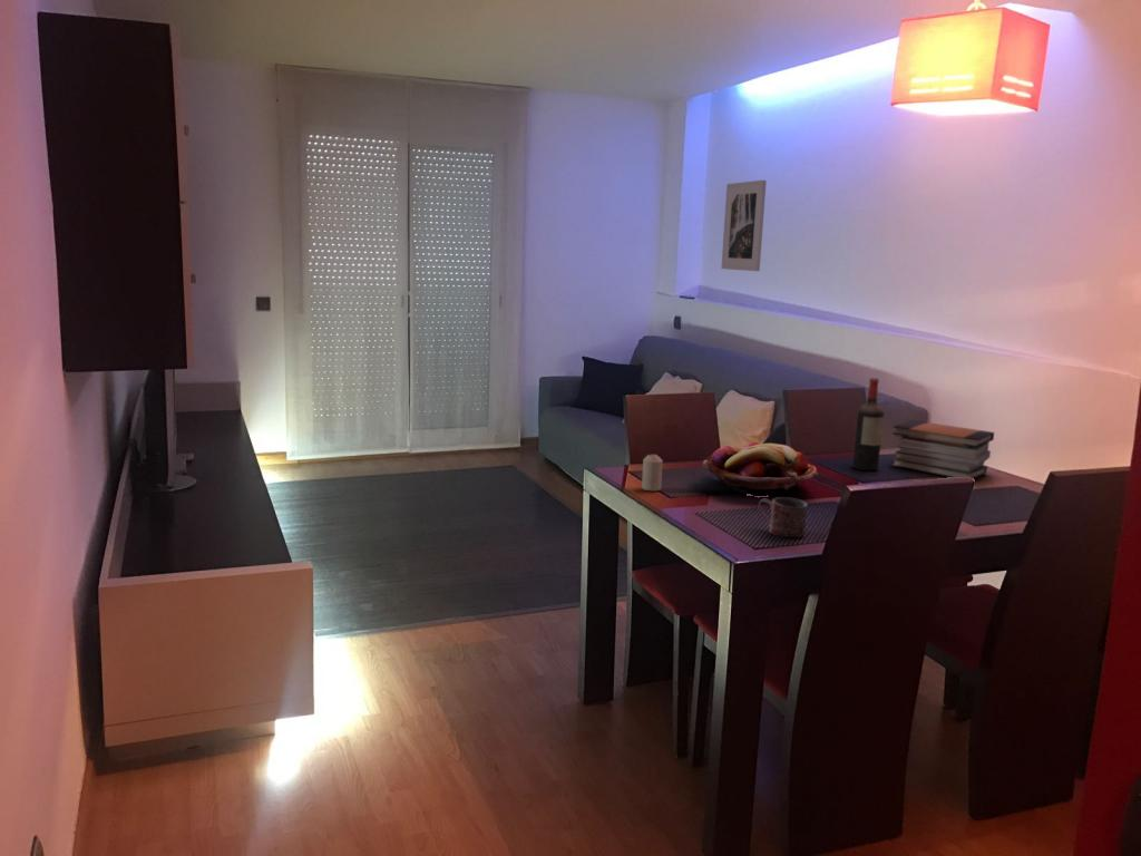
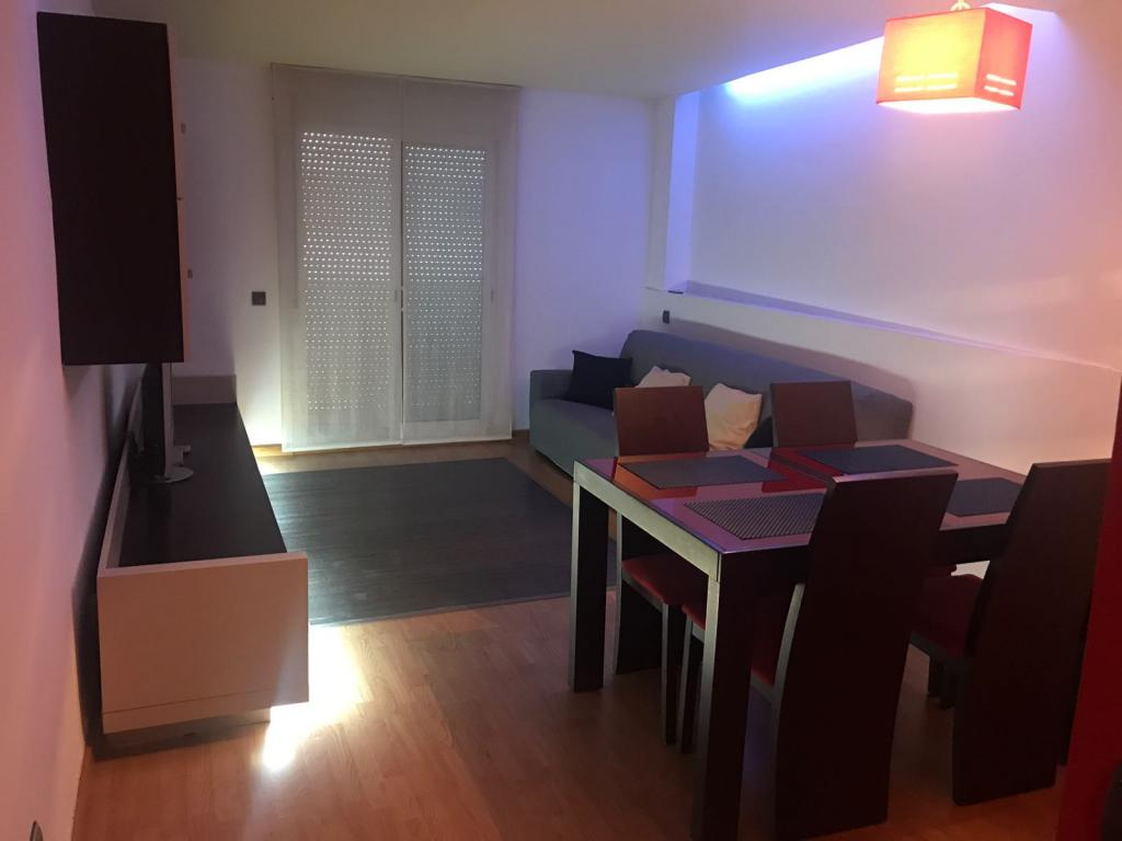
- book stack [890,419,995,479]
- fruit basket [701,441,819,494]
- candle [641,454,664,493]
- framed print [720,179,768,272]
- wine bottle [851,377,885,471]
- mug [758,496,809,538]
